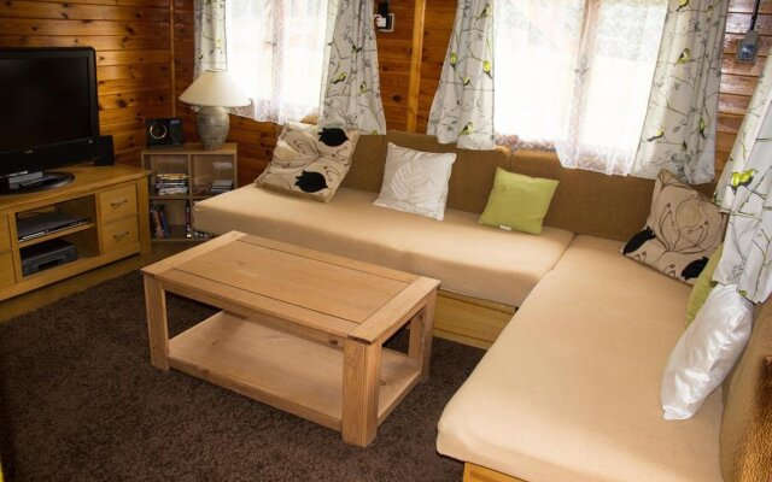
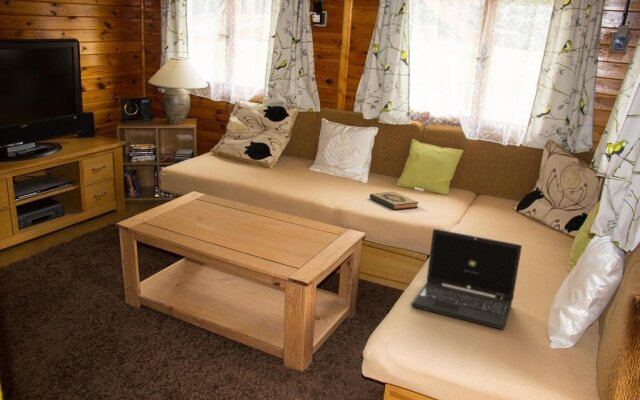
+ hardback book [369,191,420,210]
+ laptop [410,228,523,330]
